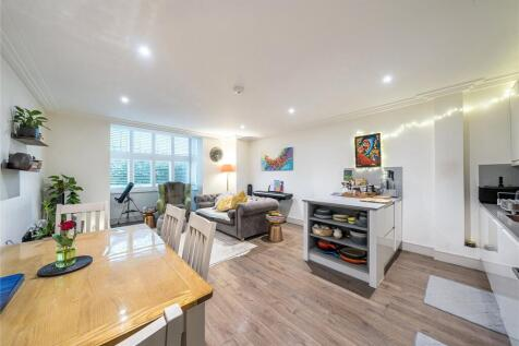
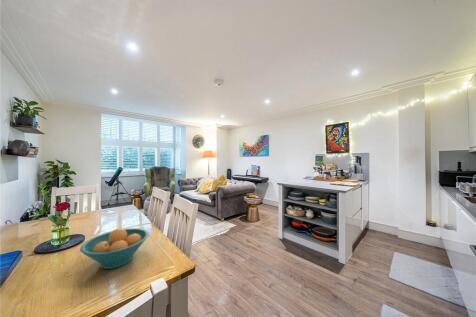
+ fruit bowl [79,227,150,270]
